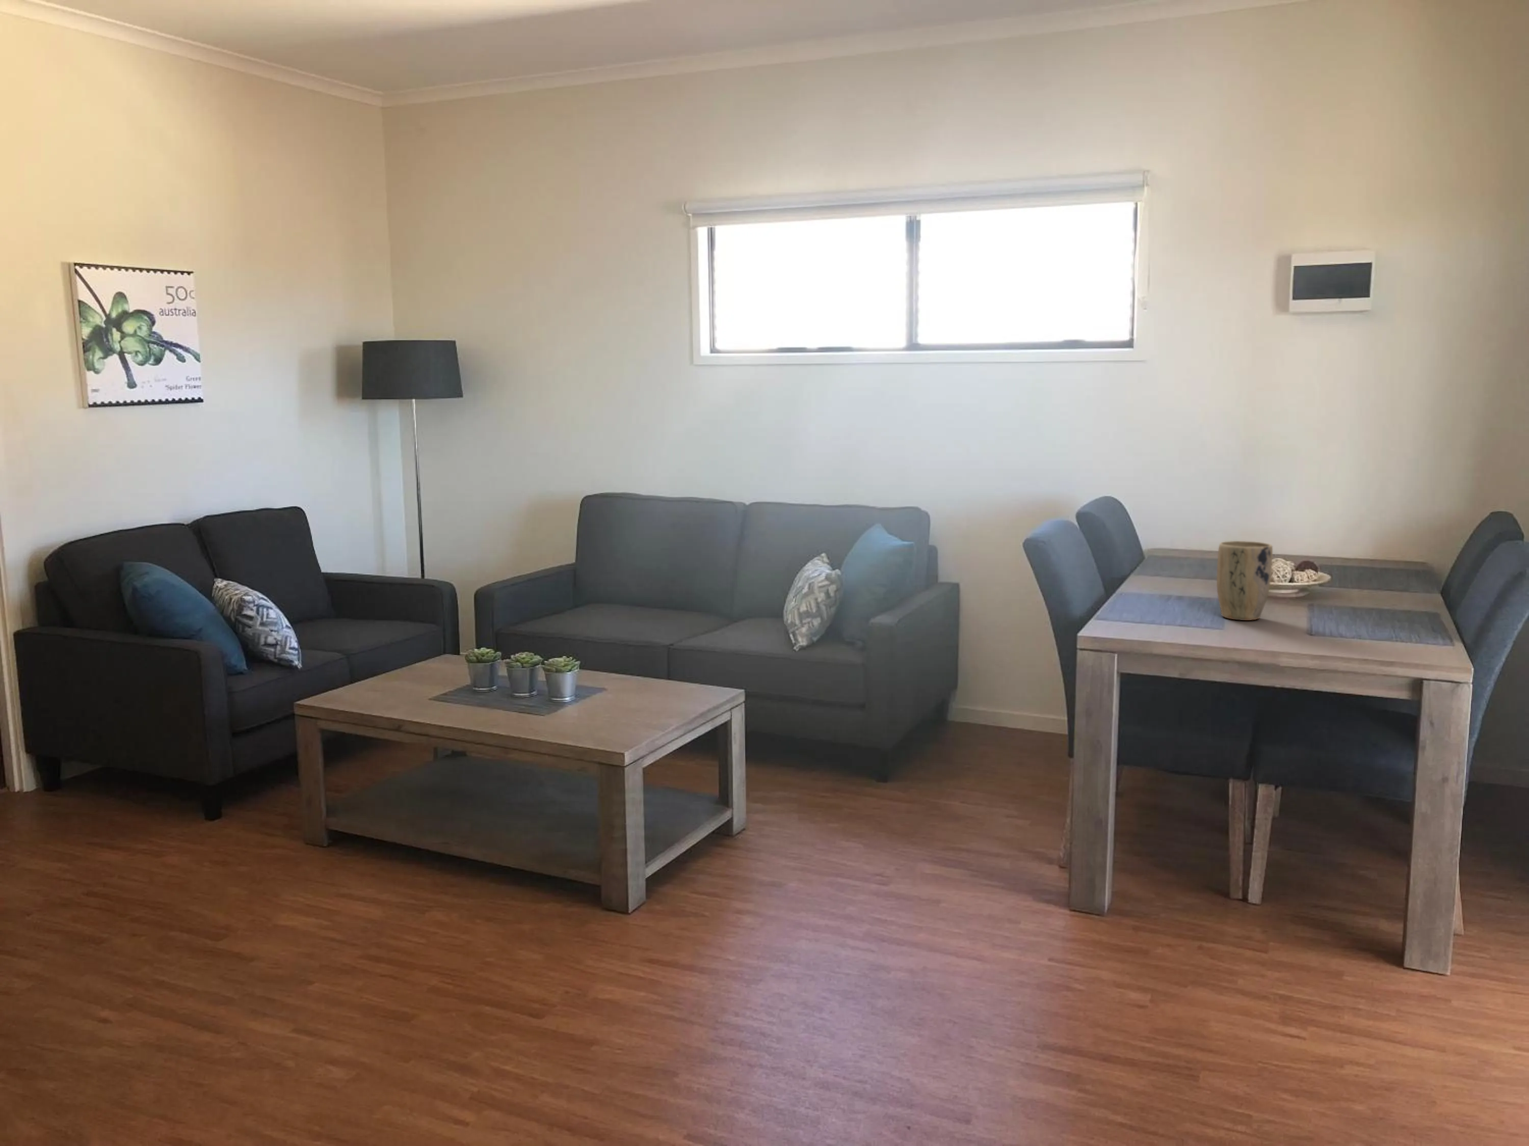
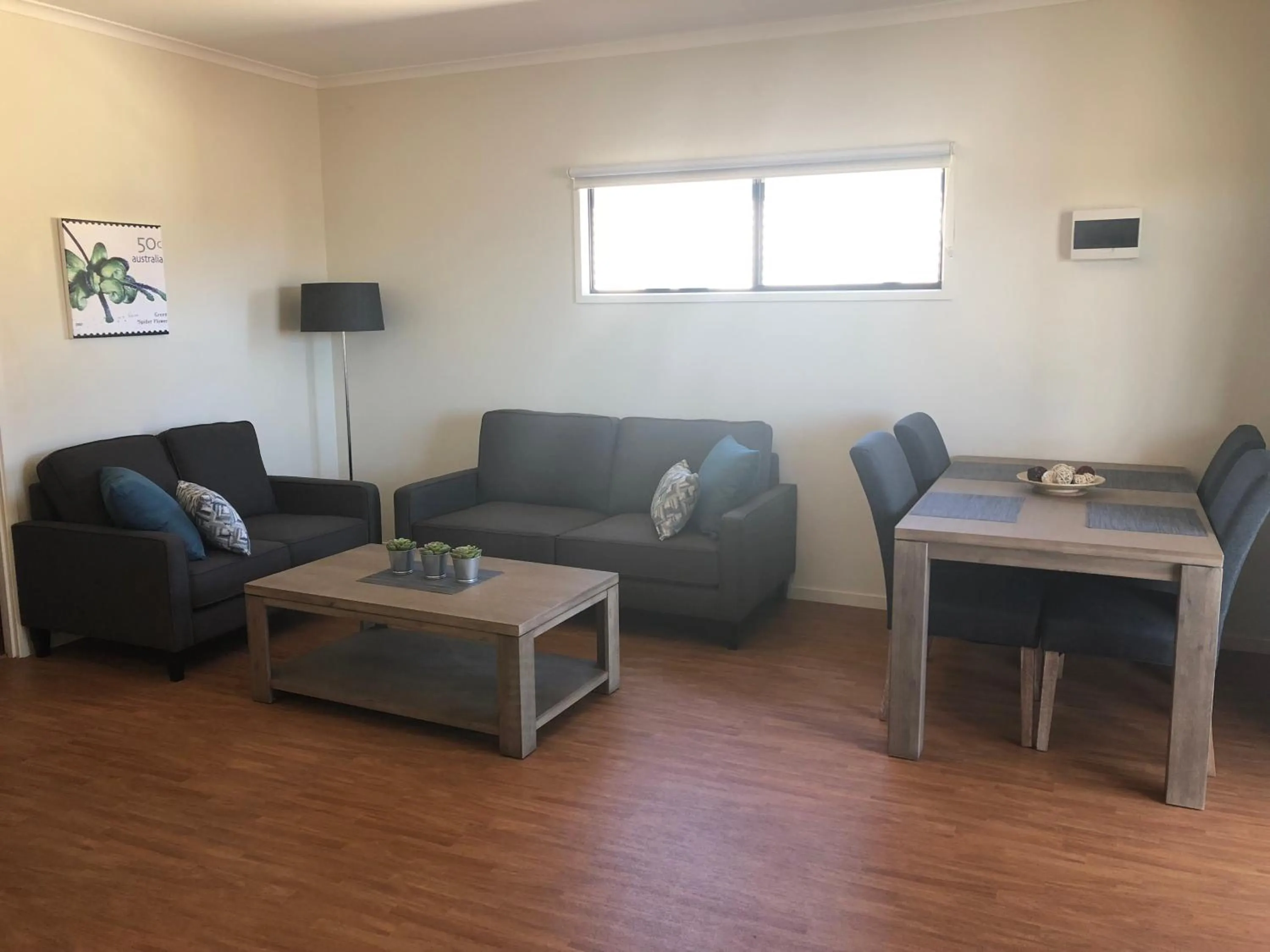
- plant pot [1216,540,1273,621]
